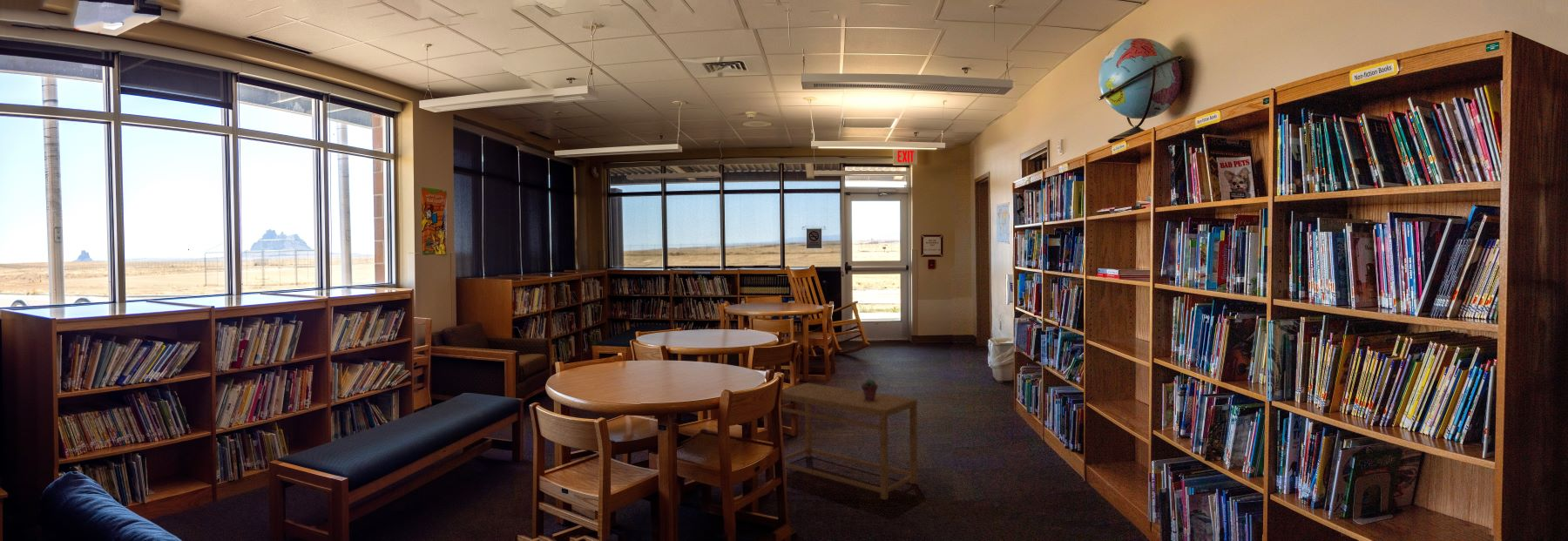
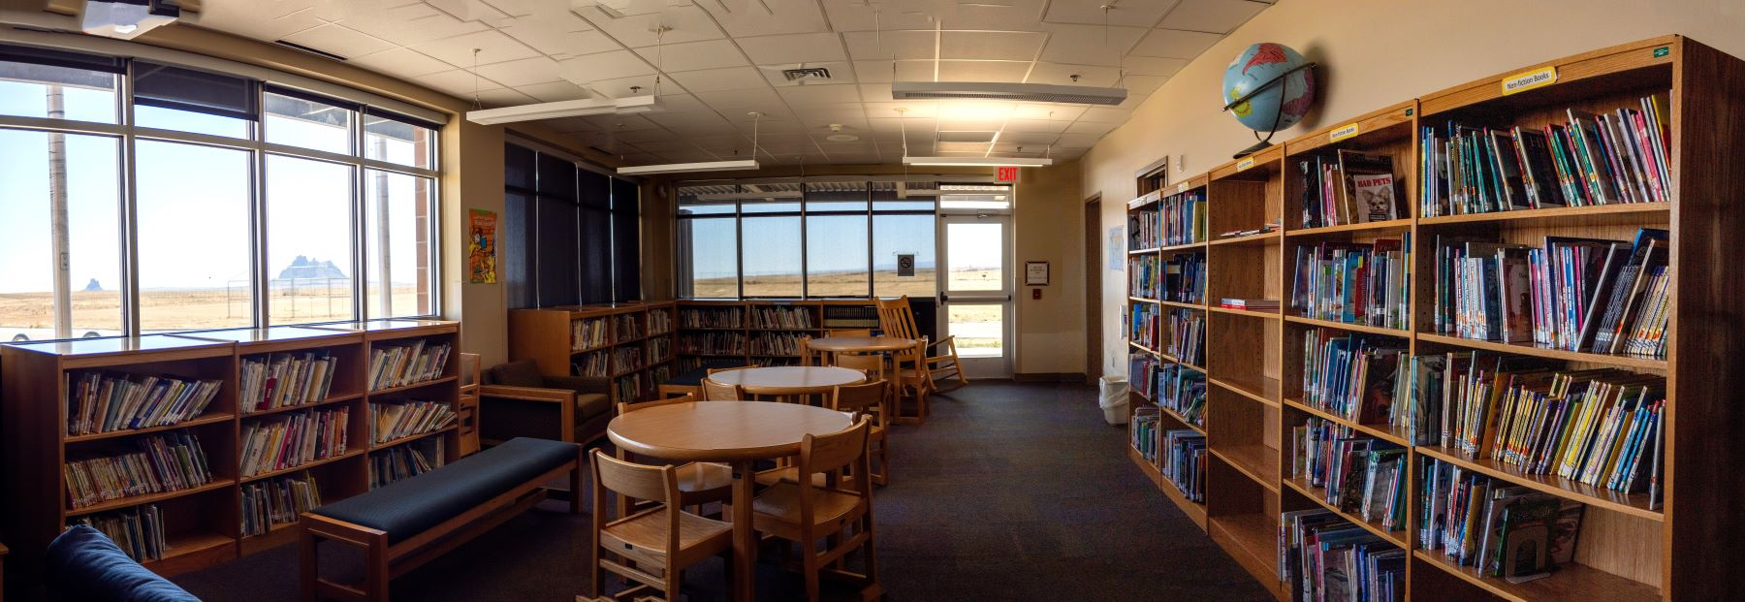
- potted succulent [861,378,878,401]
- side table [781,382,918,501]
